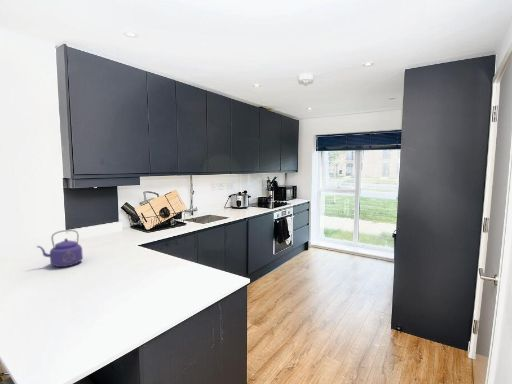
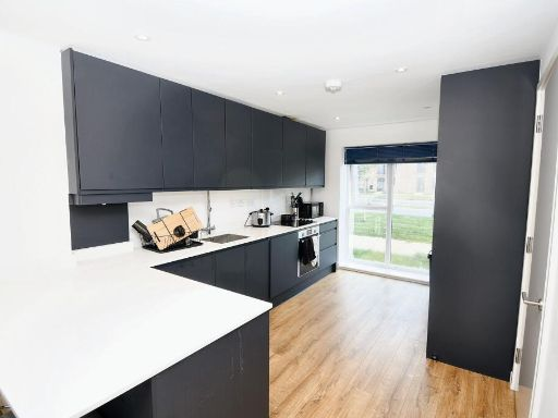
- kettle [36,229,84,268]
